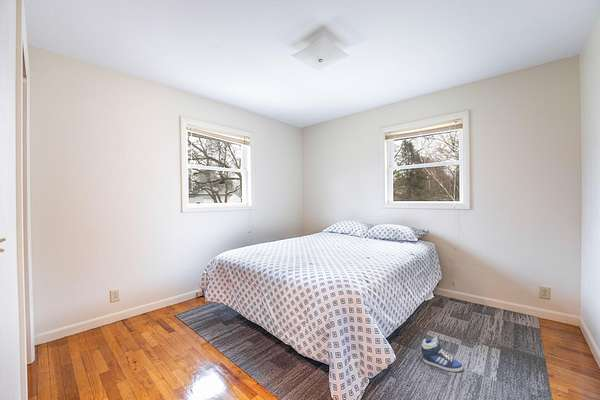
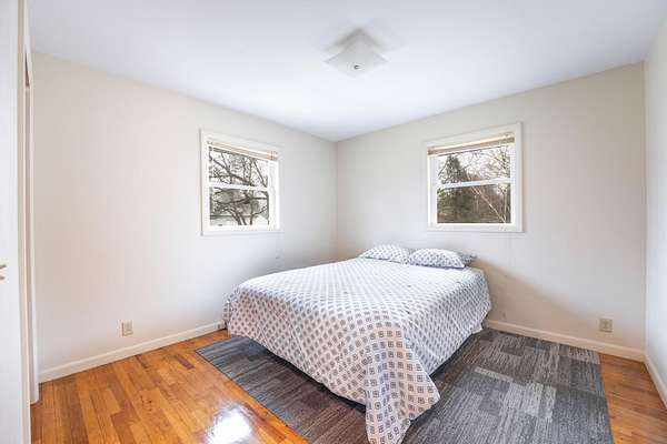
- sneaker [421,336,464,373]
